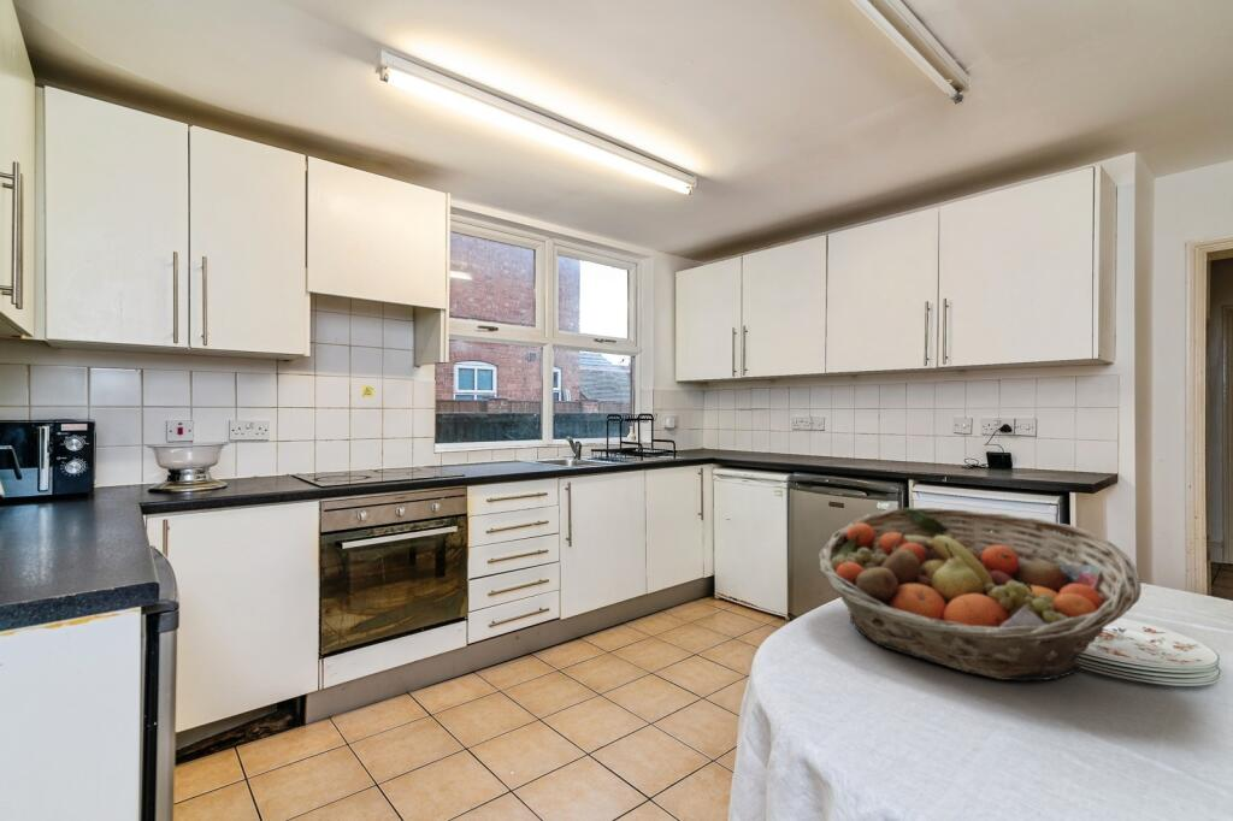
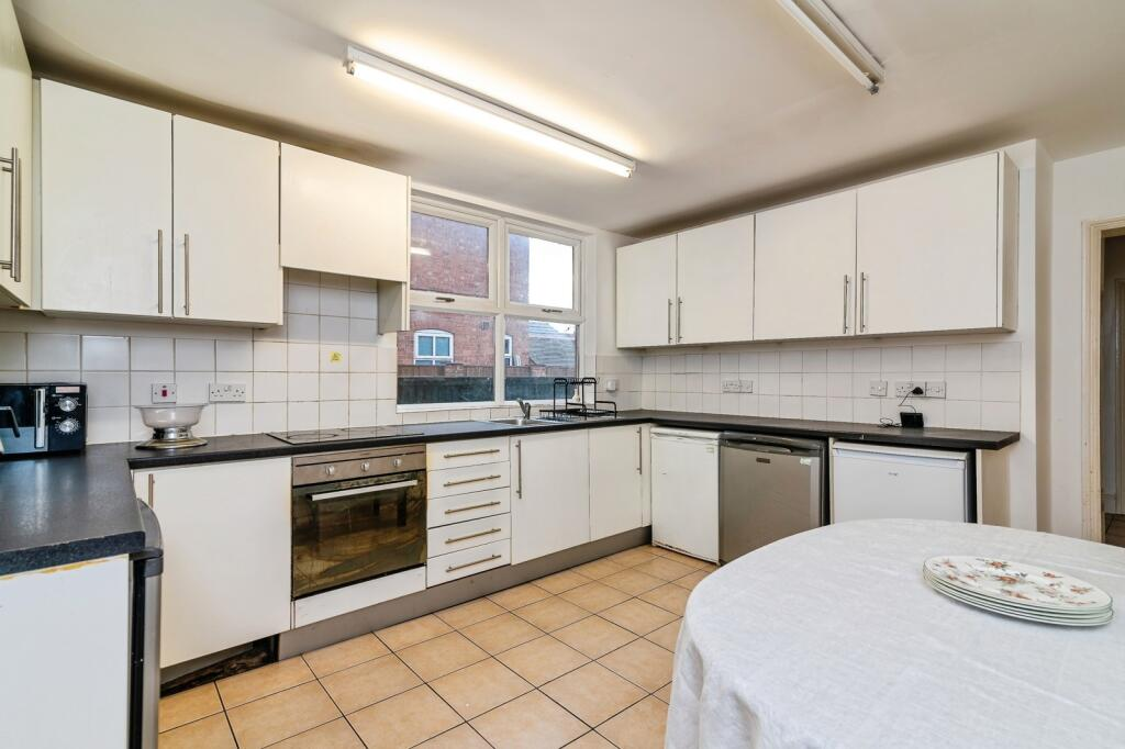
- fruit basket [818,506,1143,681]
